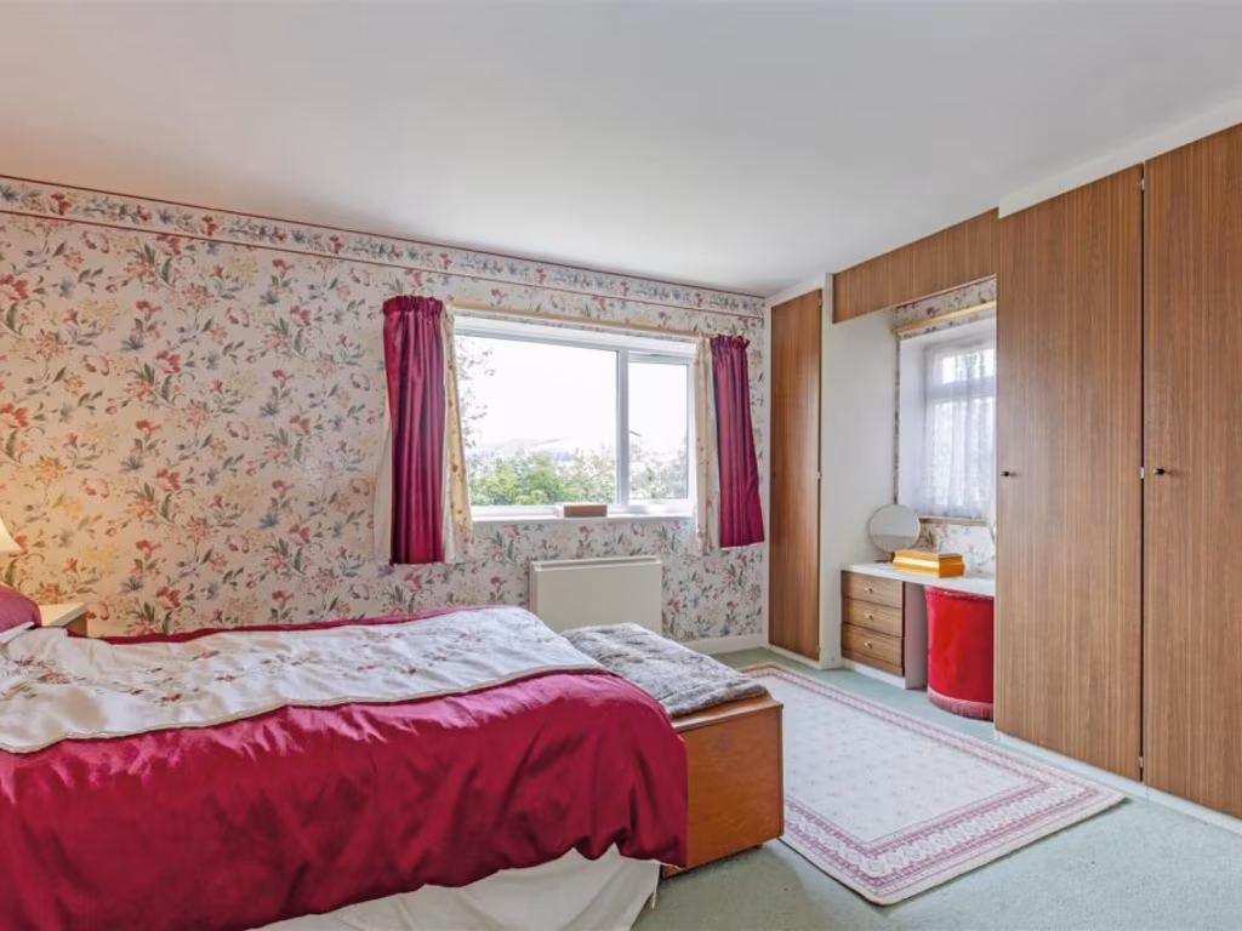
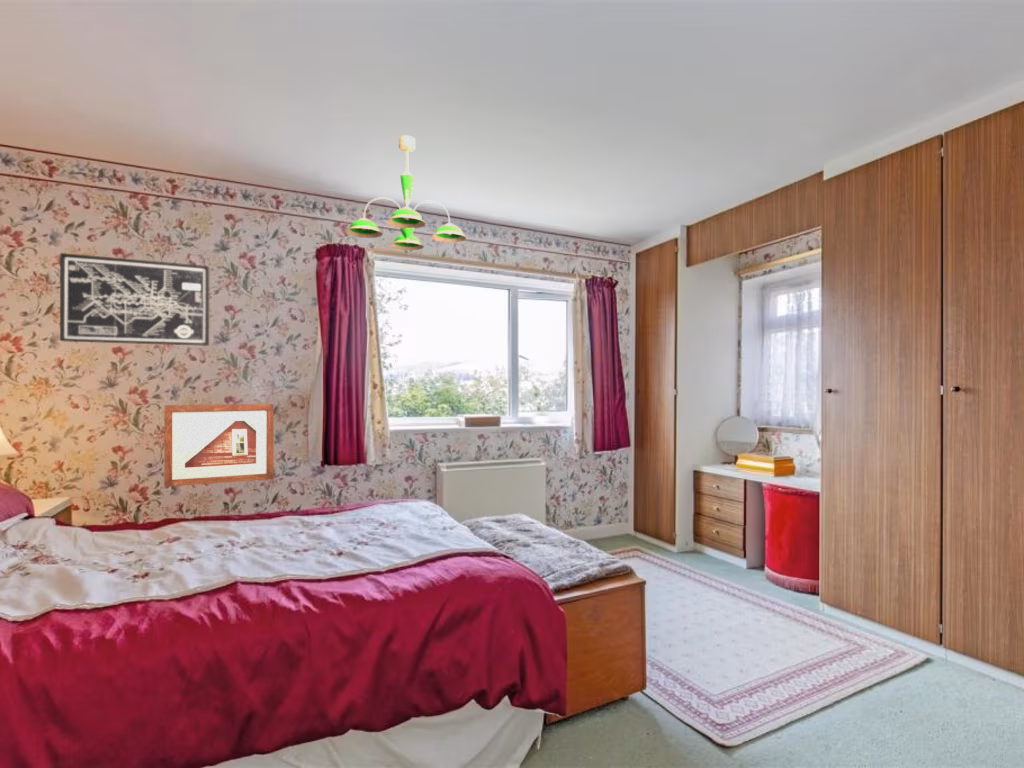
+ ceiling light fixture [345,134,468,251]
+ picture frame [163,403,275,488]
+ wall art [59,252,210,347]
